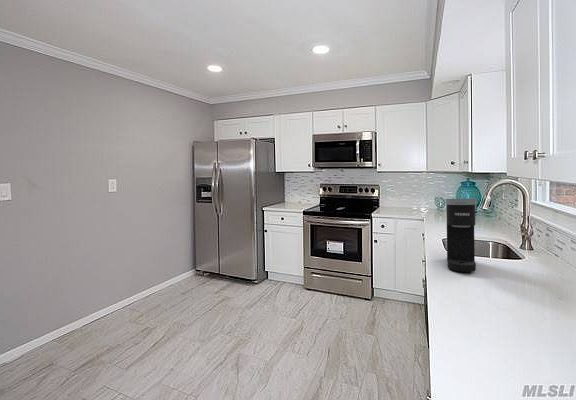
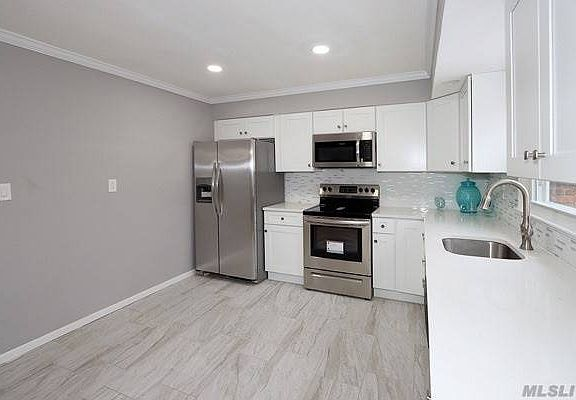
- coffee maker [444,197,477,273]
